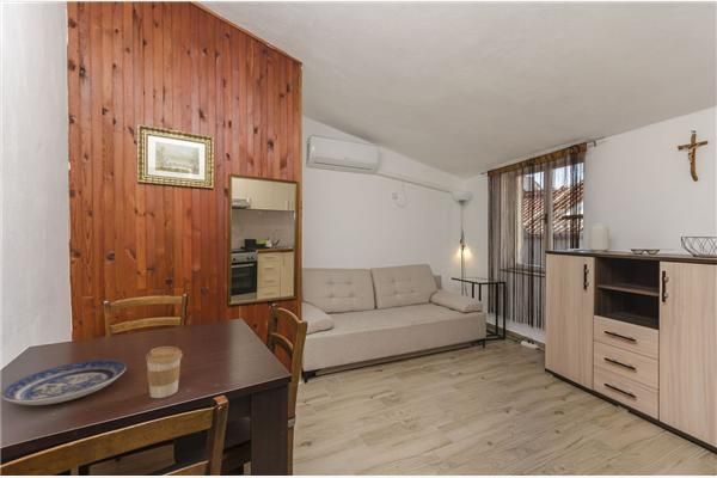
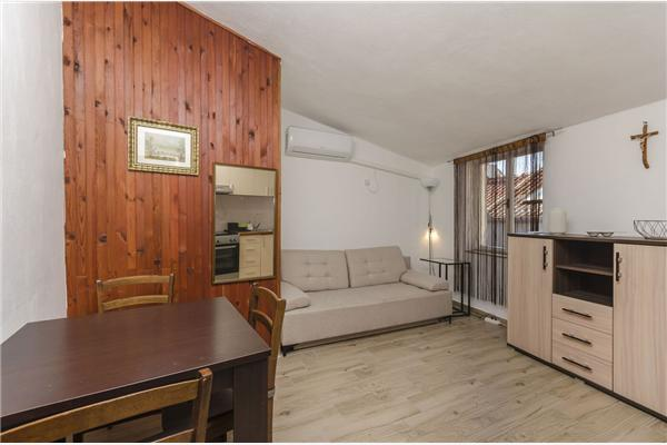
- plate [0,358,127,406]
- coffee cup [145,345,183,399]
